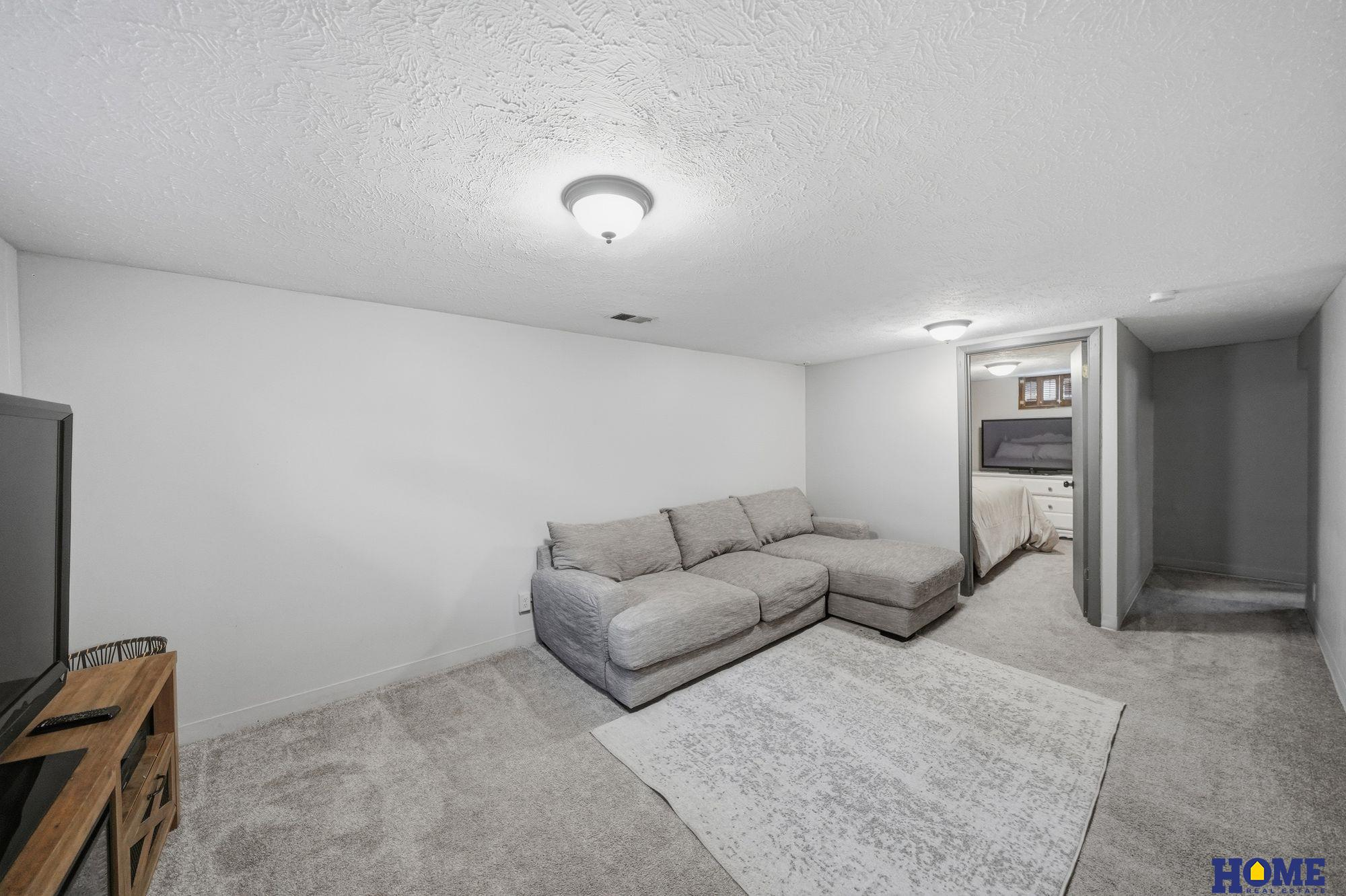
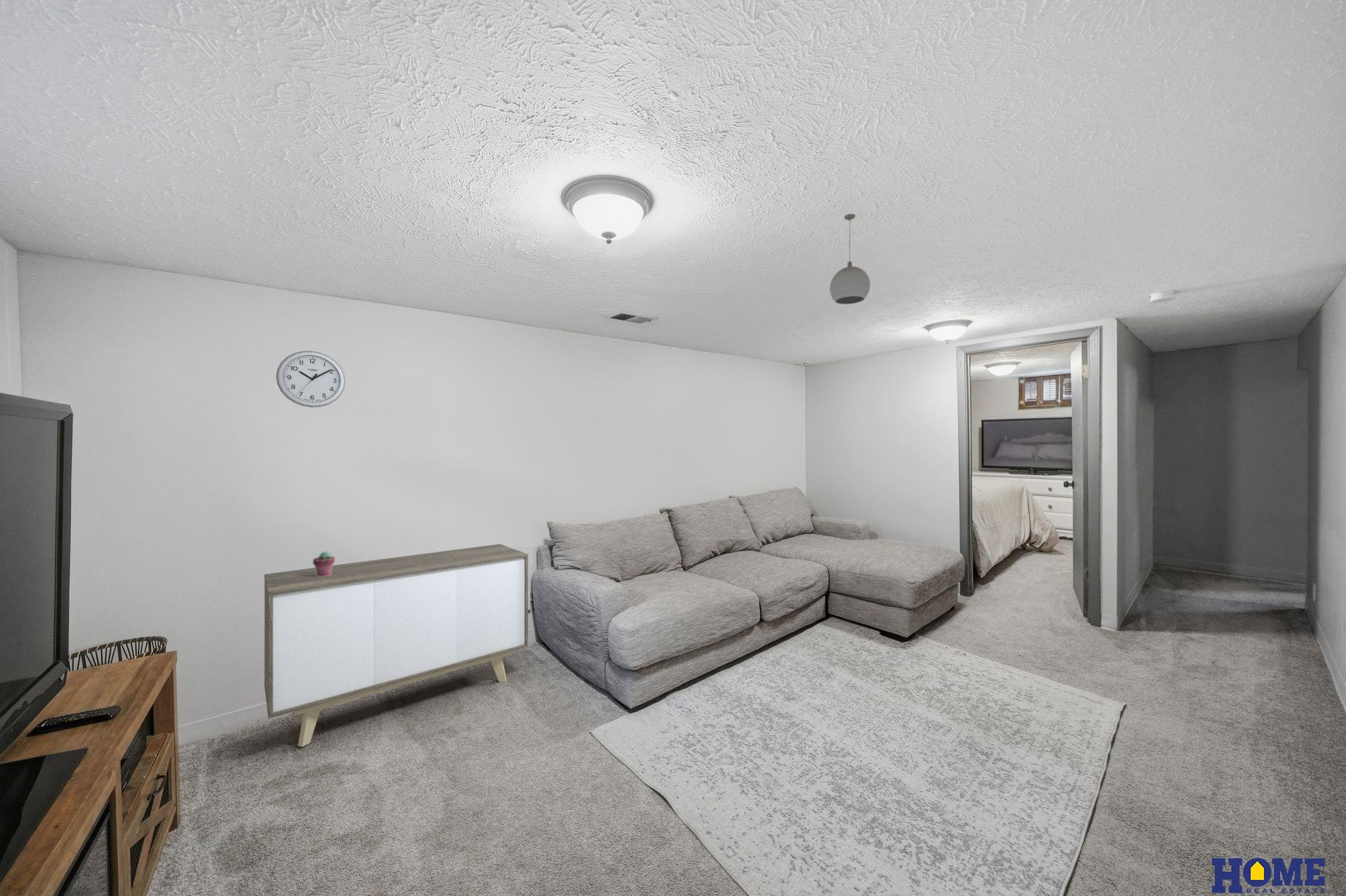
+ wall clock [275,350,346,408]
+ pendant light [829,213,871,305]
+ potted succulent [312,550,336,576]
+ sideboard [264,544,529,747]
